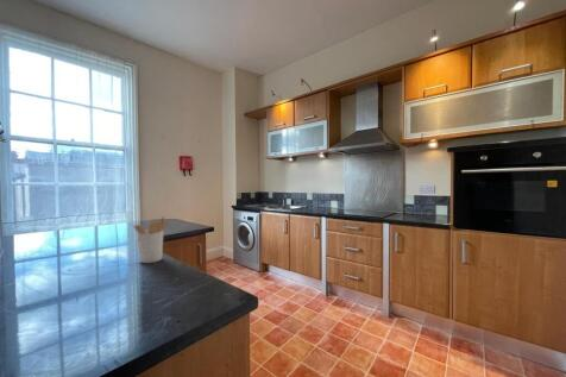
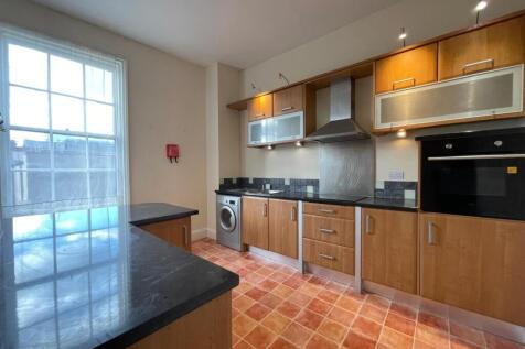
- utensil holder [132,215,170,264]
